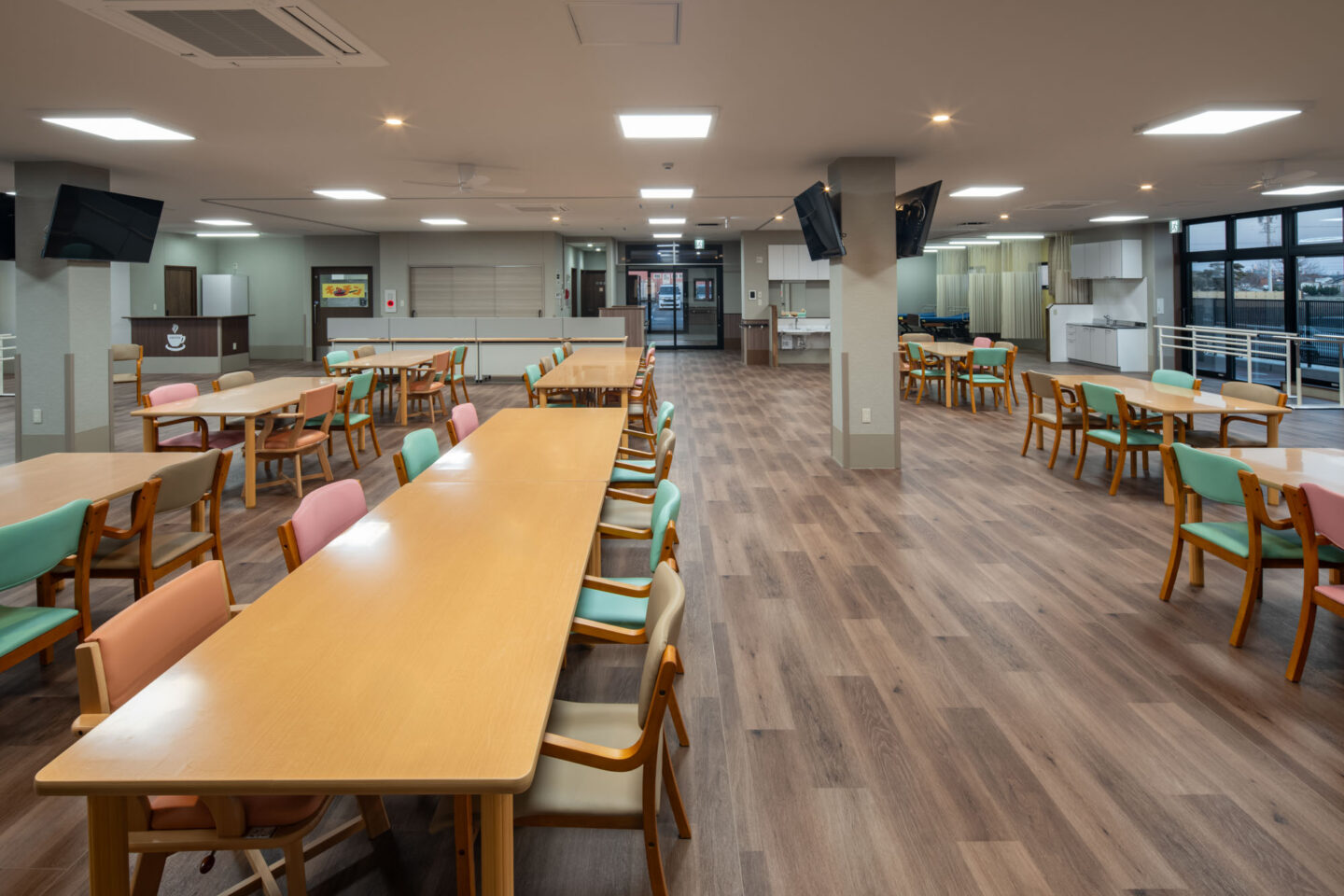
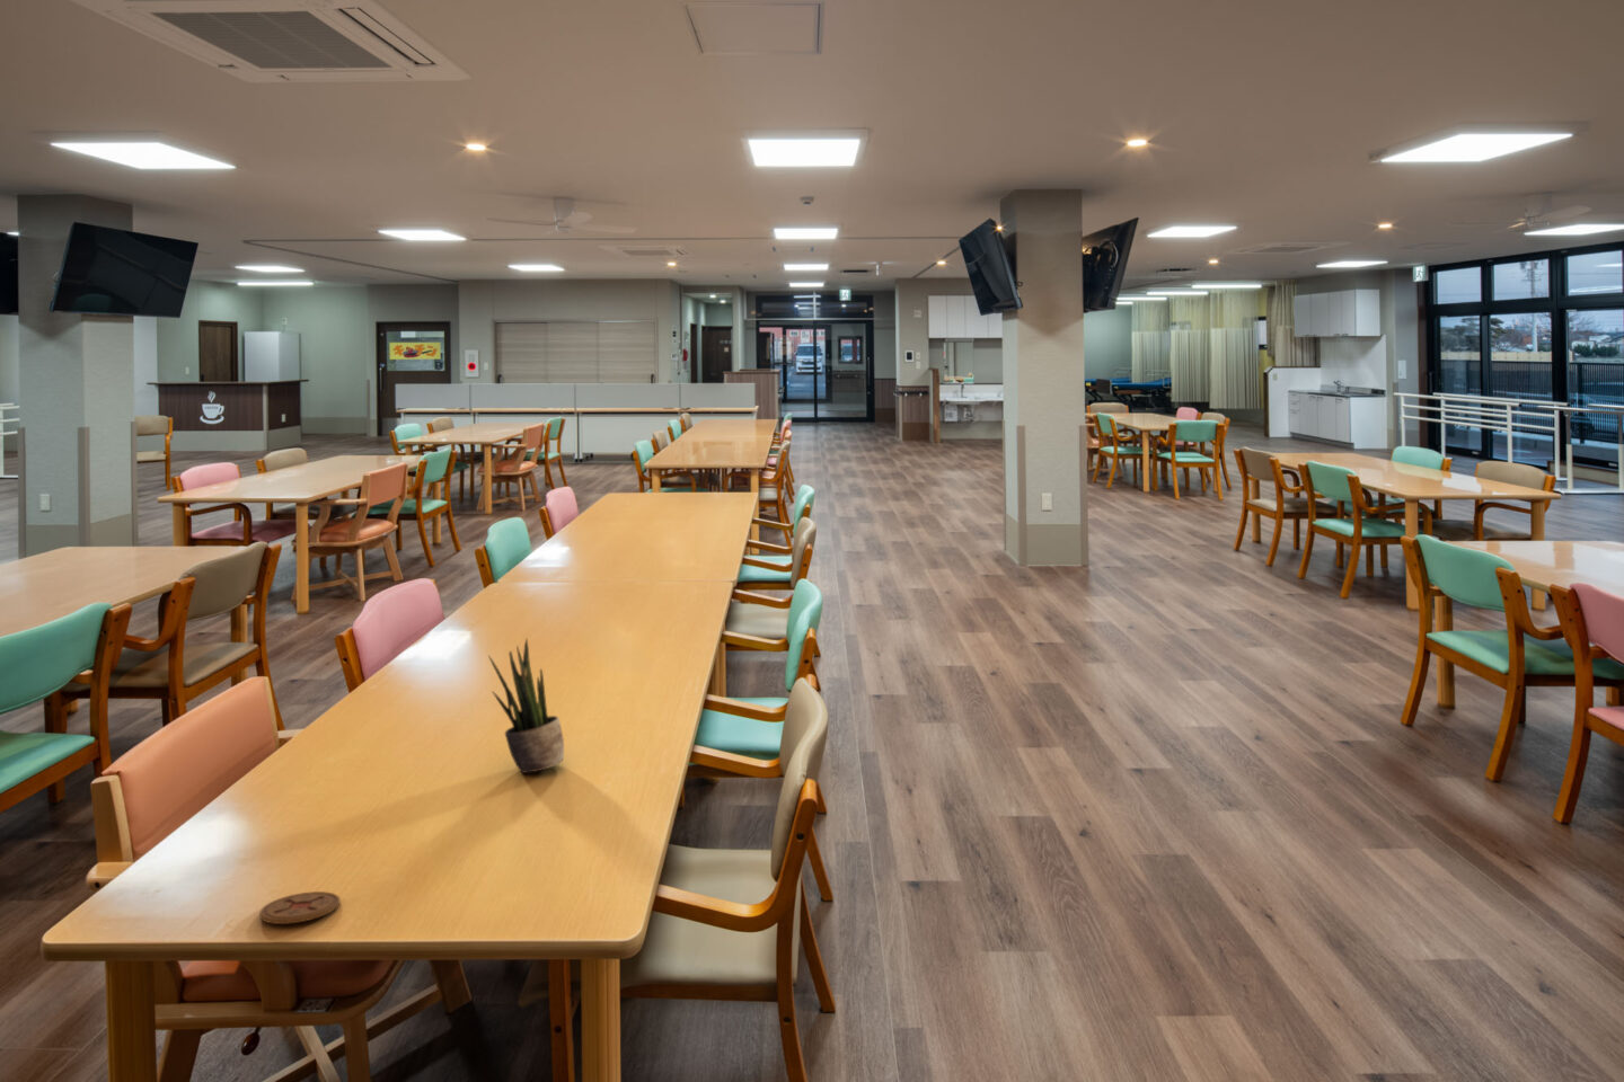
+ coaster [259,890,341,925]
+ potted plant [488,638,566,774]
